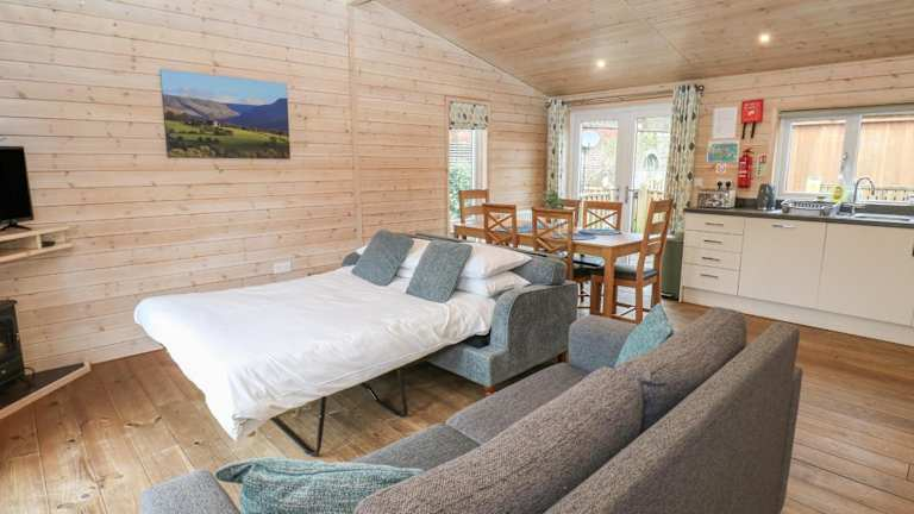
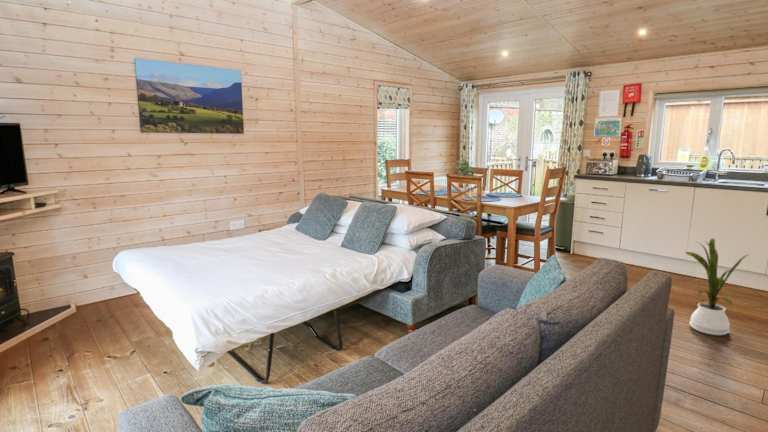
+ house plant [683,237,751,336]
